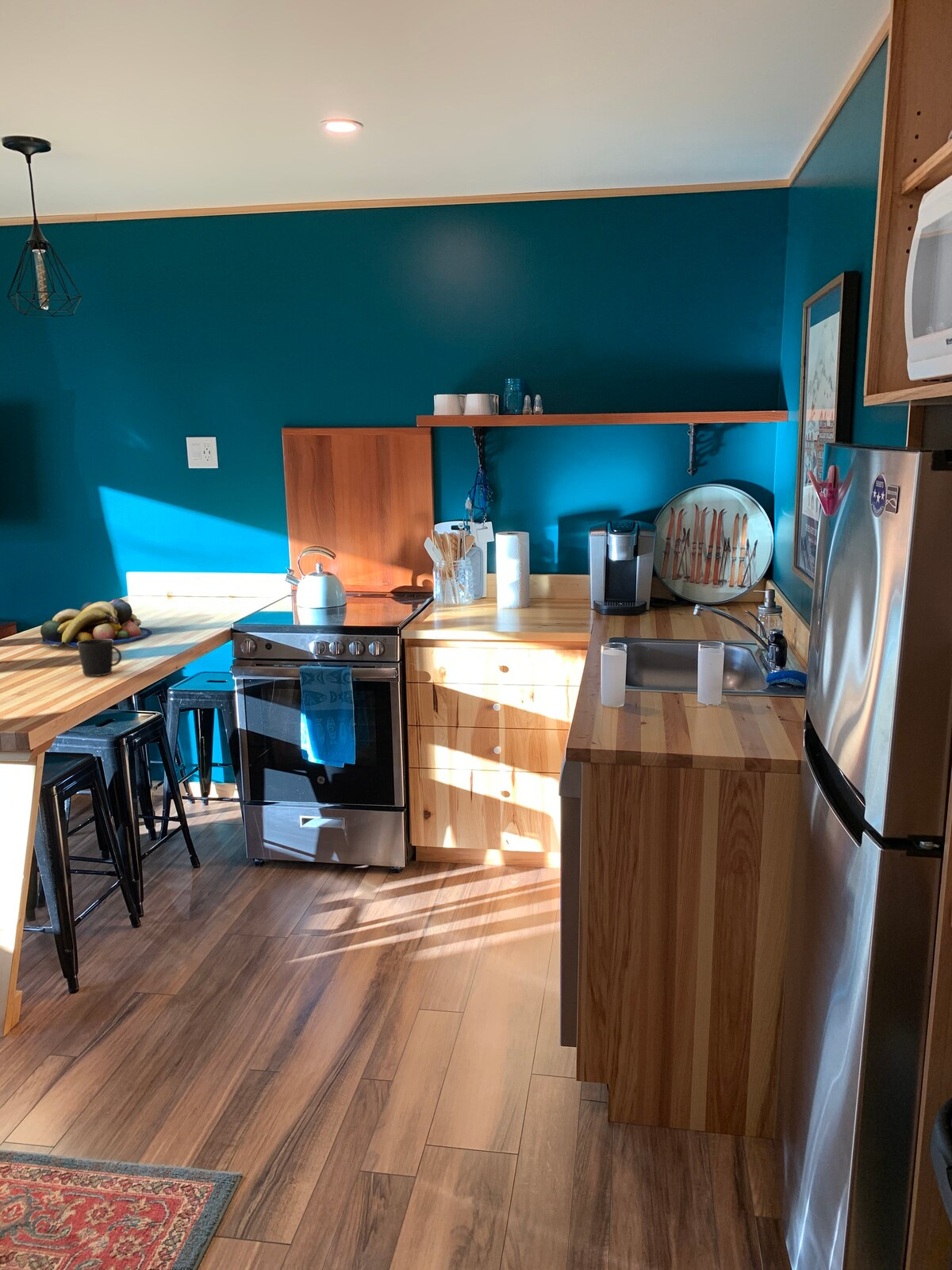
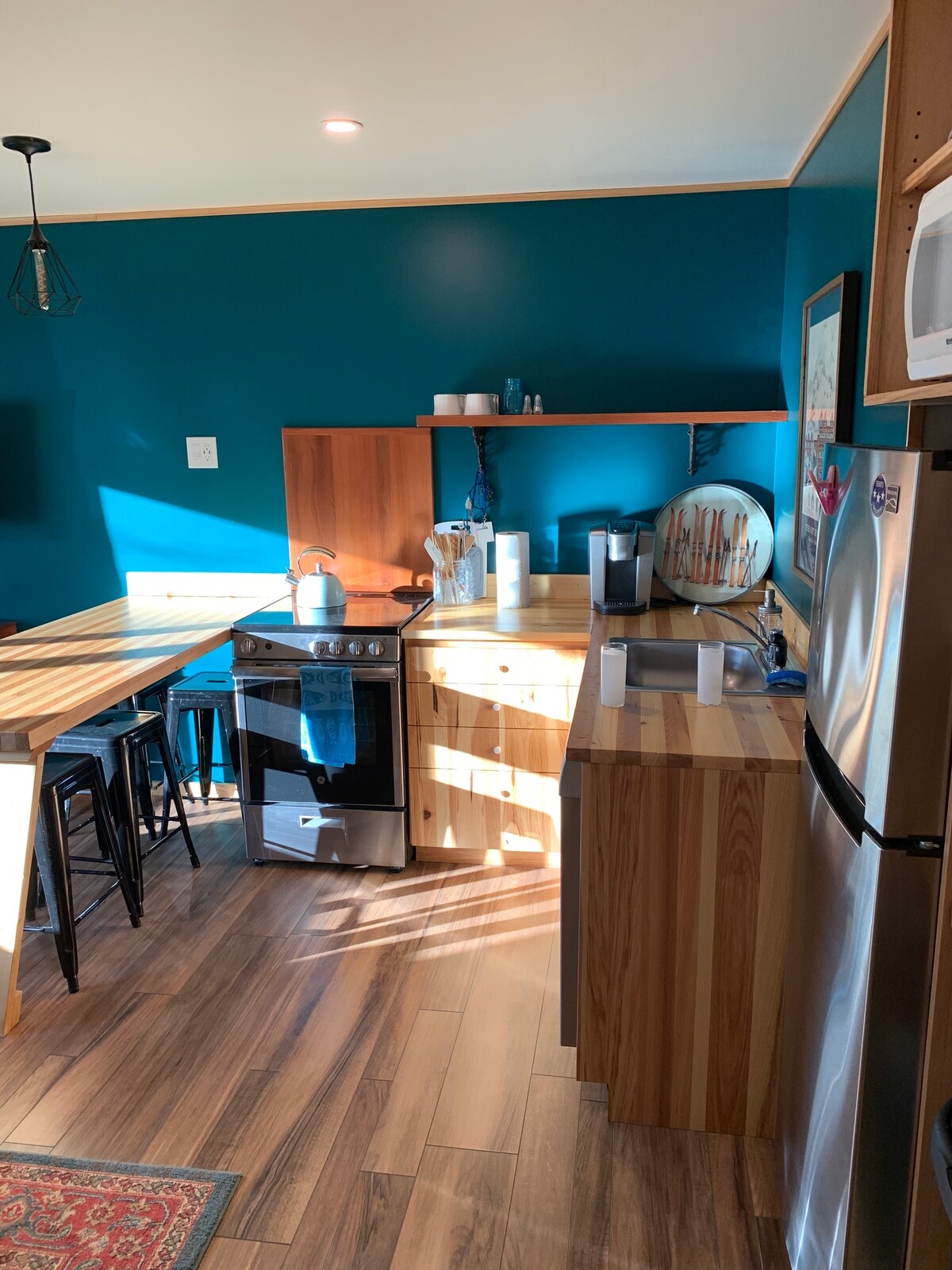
- cup [77,639,122,677]
- fruit bowl [40,598,152,648]
